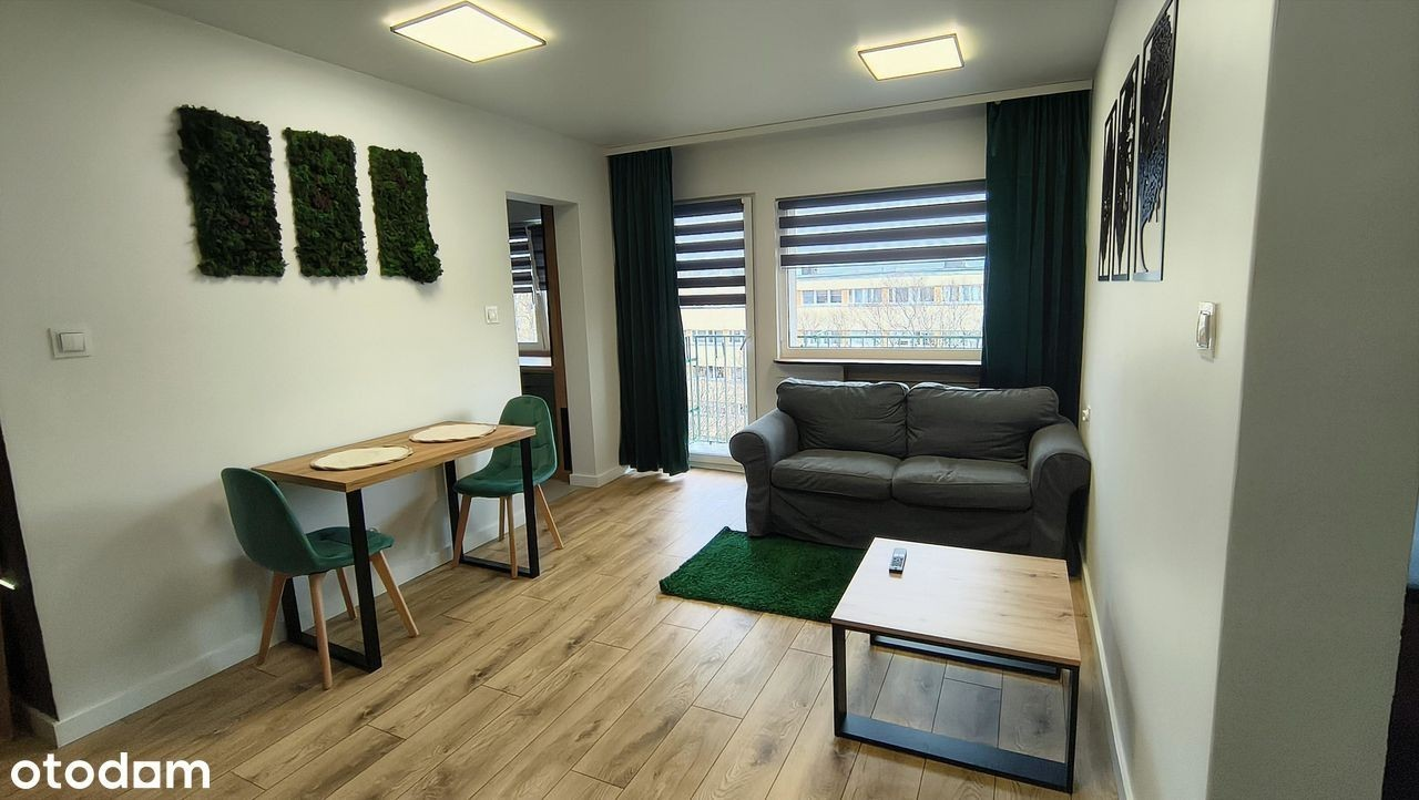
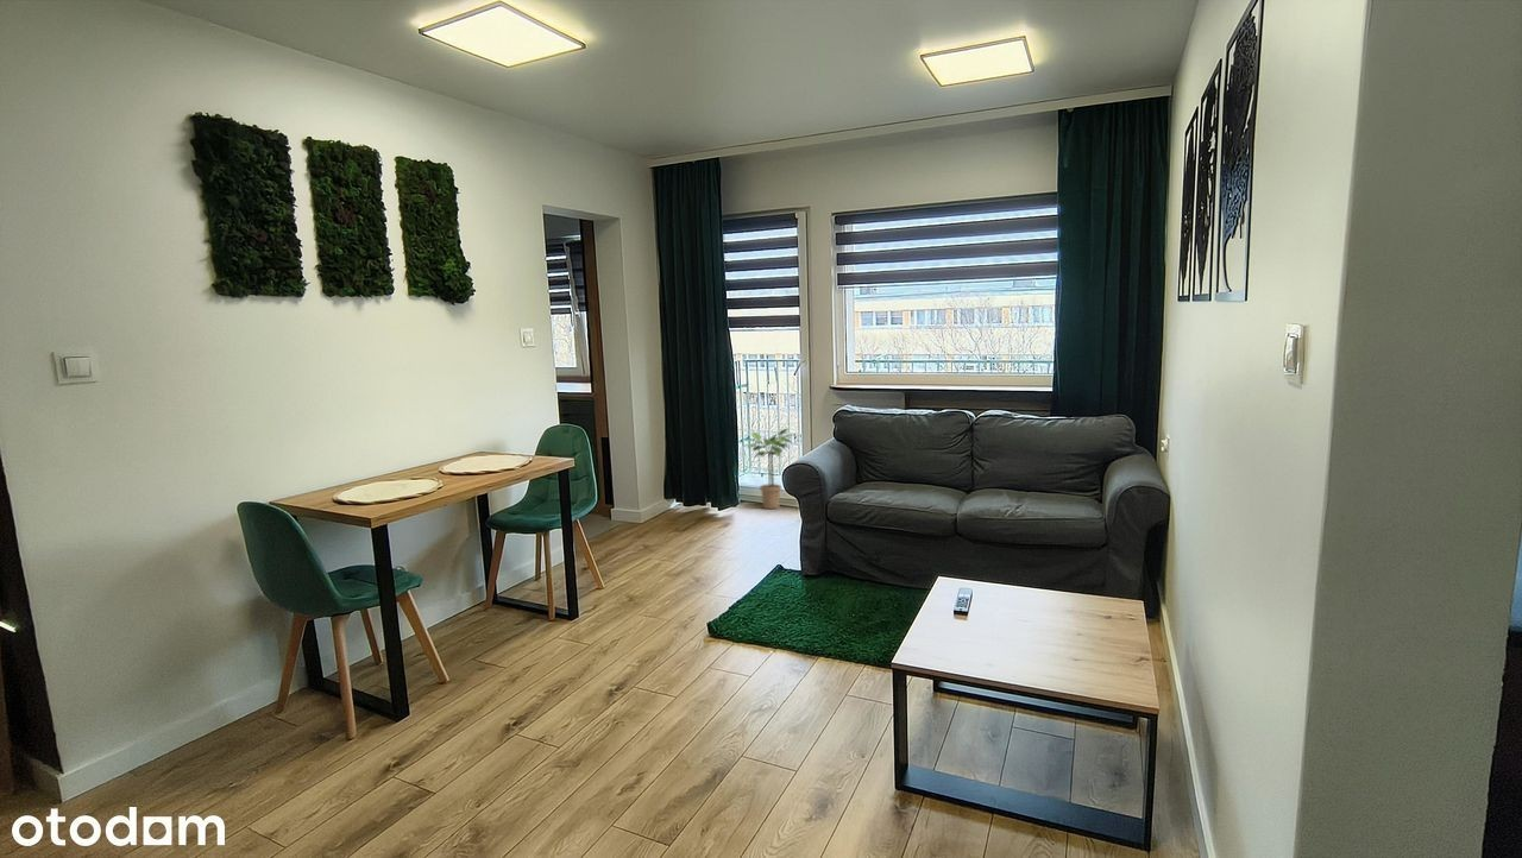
+ potted plant [744,428,797,510]
